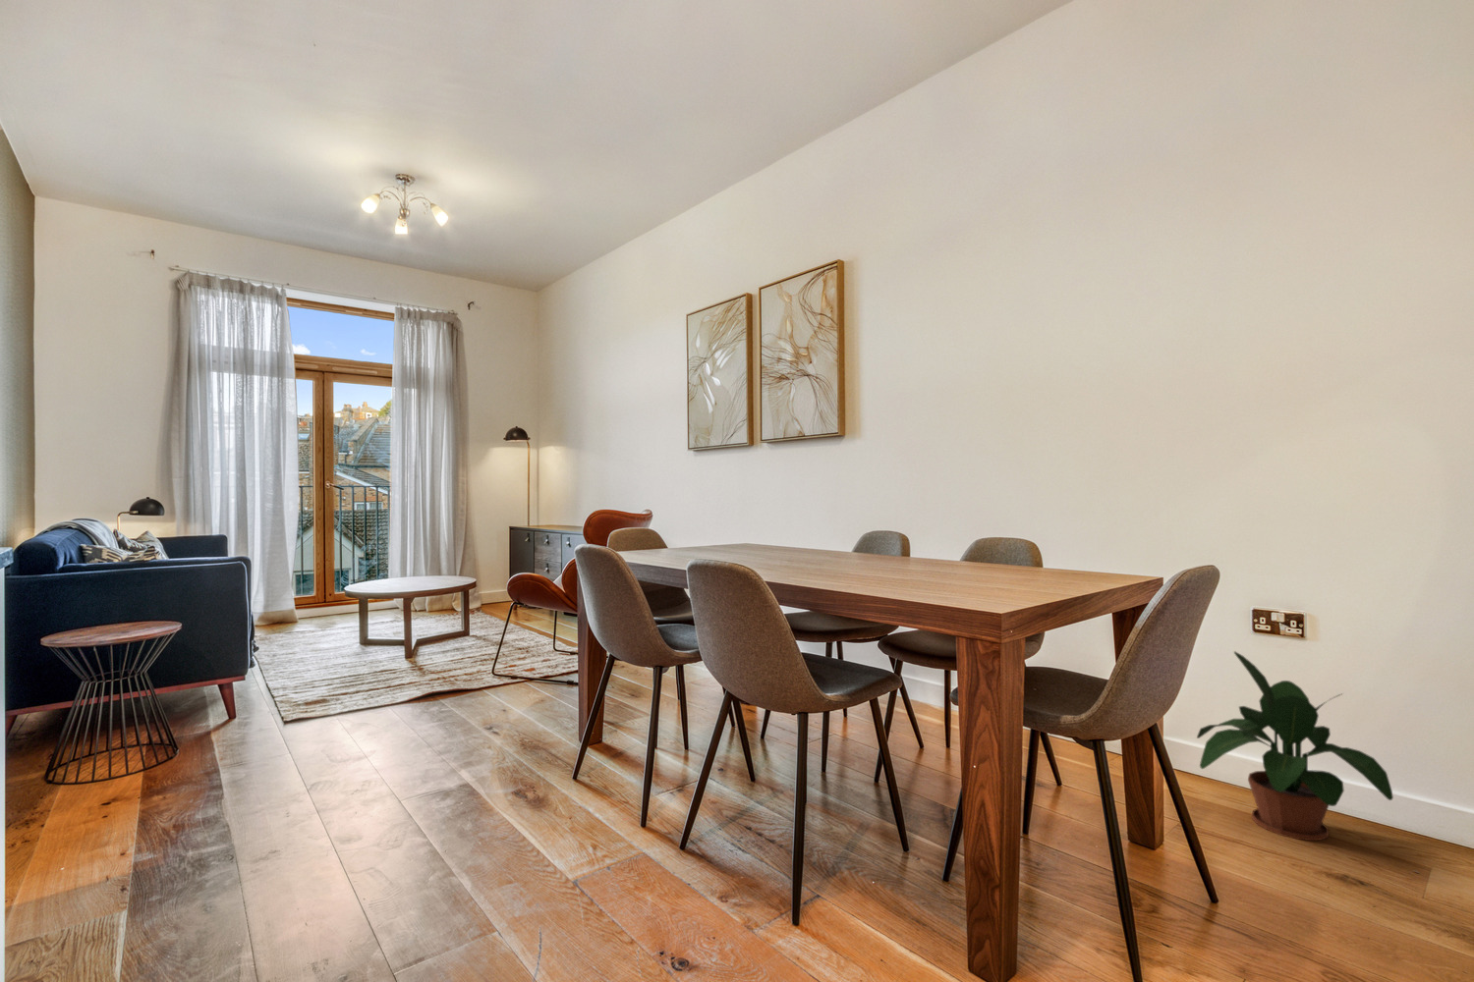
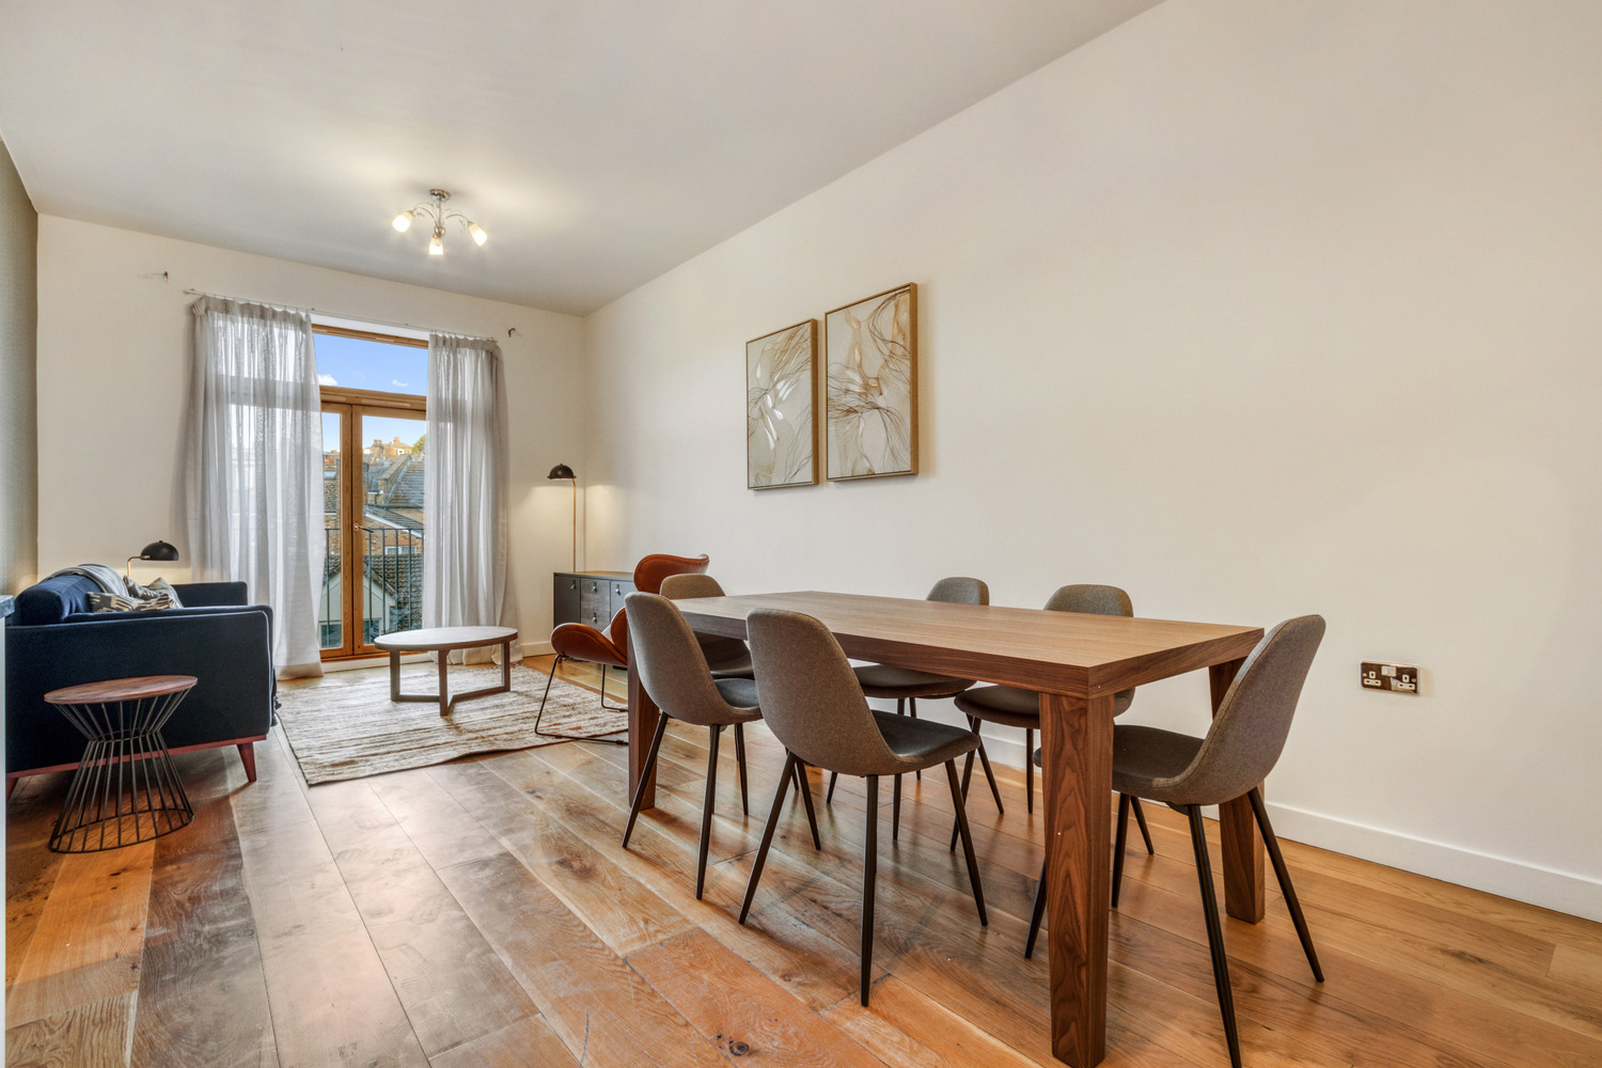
- potted plant [1195,650,1394,842]
